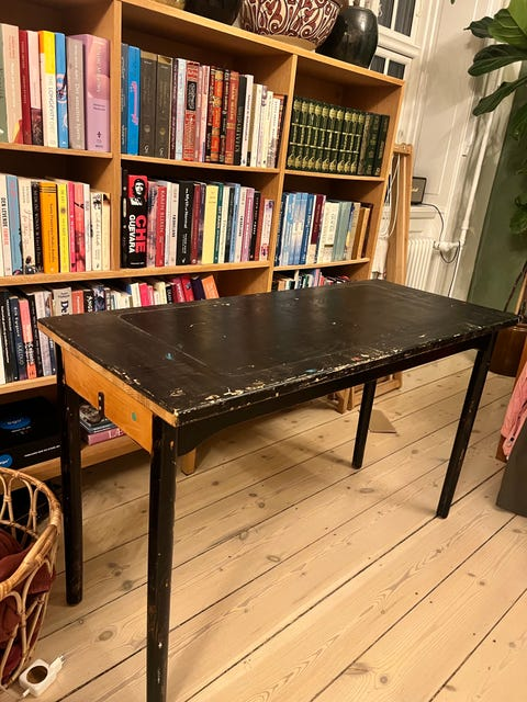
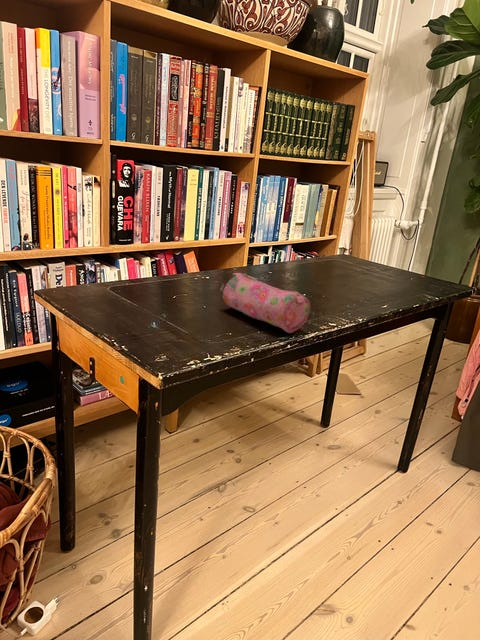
+ pencil case [219,272,311,334]
